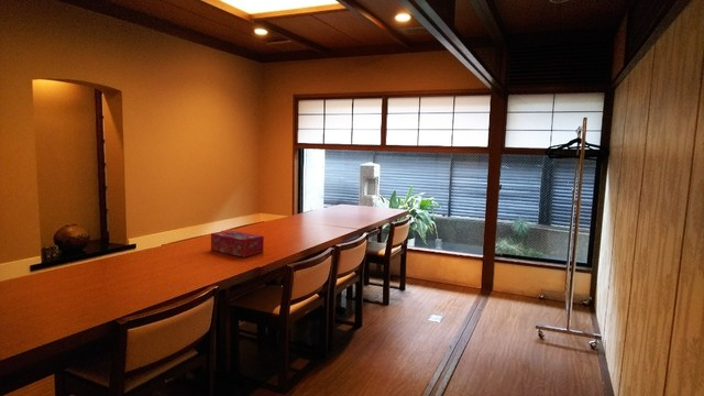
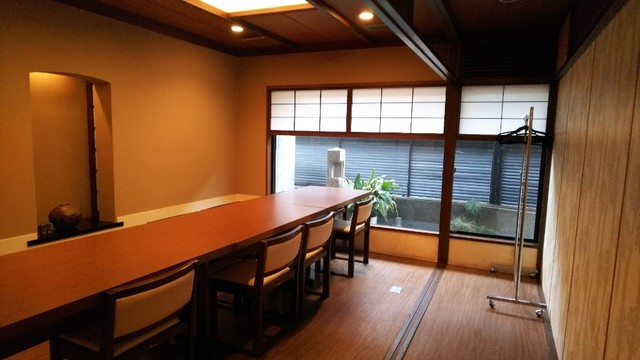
- tissue box [210,230,265,258]
